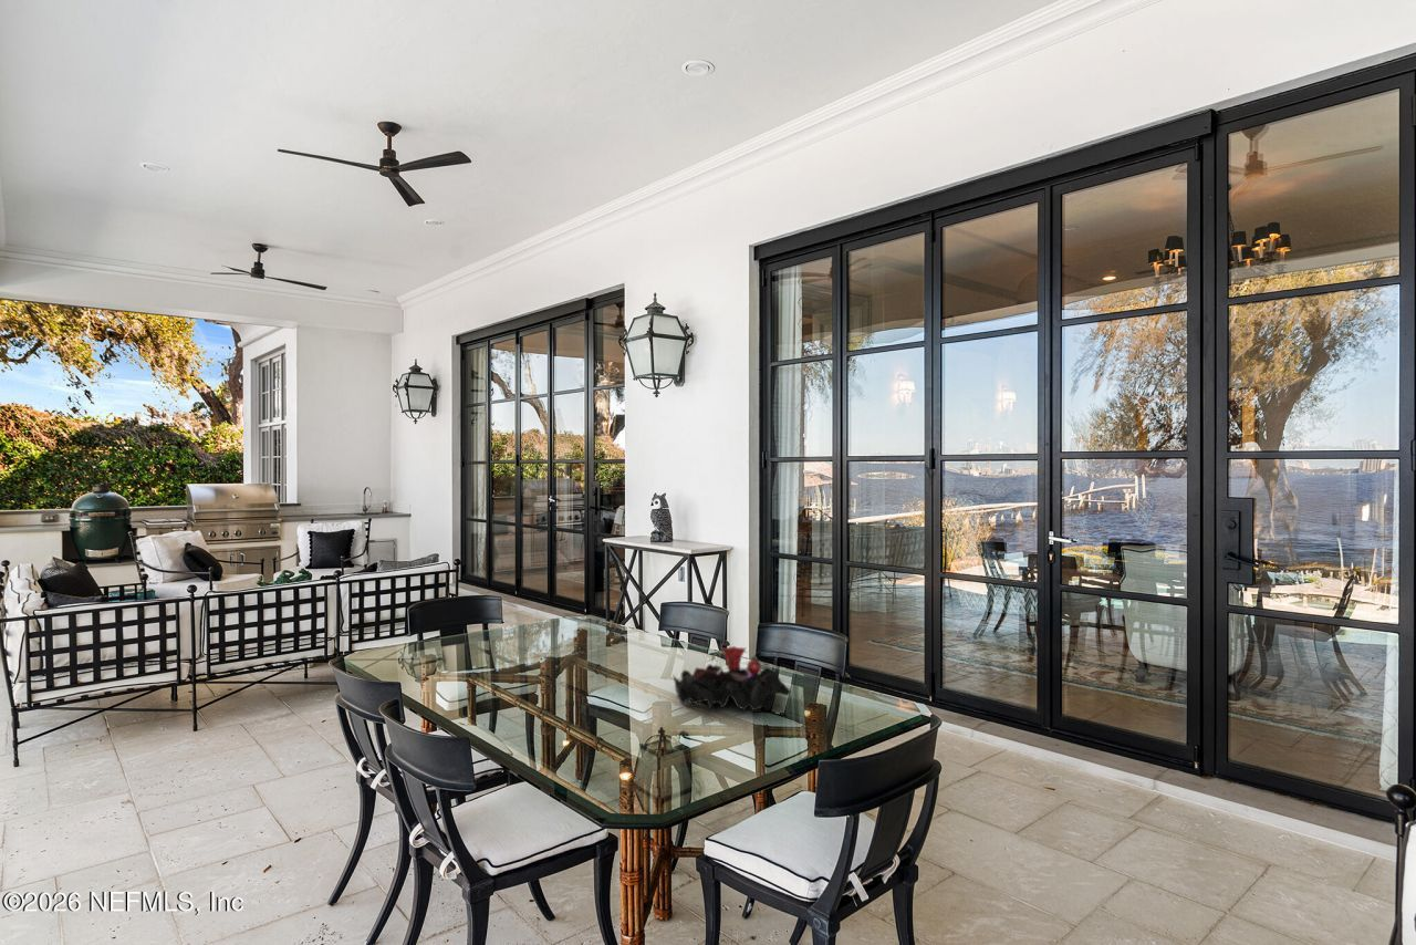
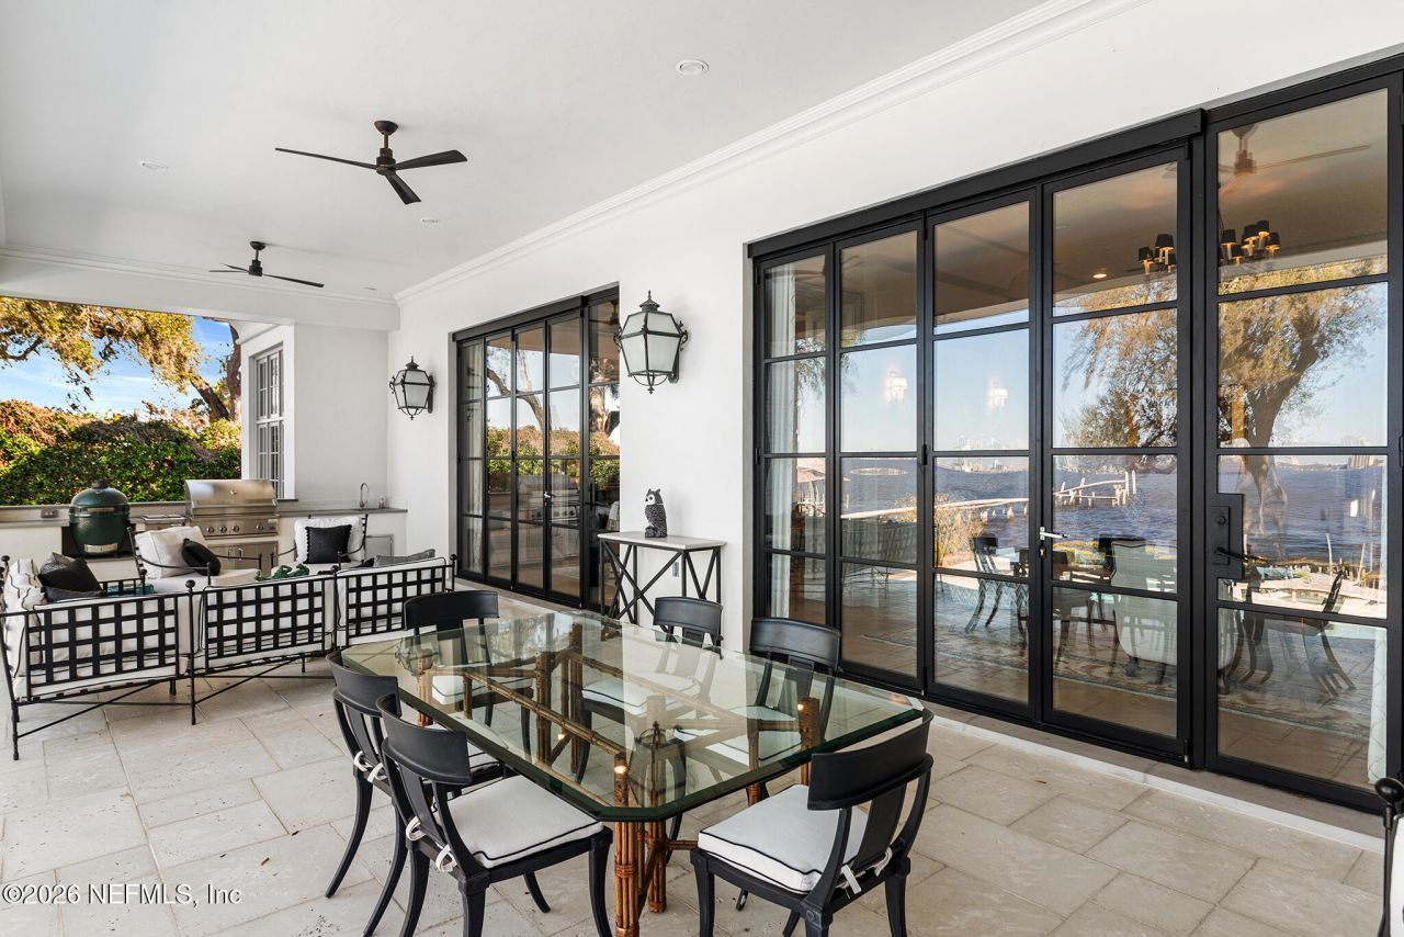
- flower arrangement [673,645,792,712]
